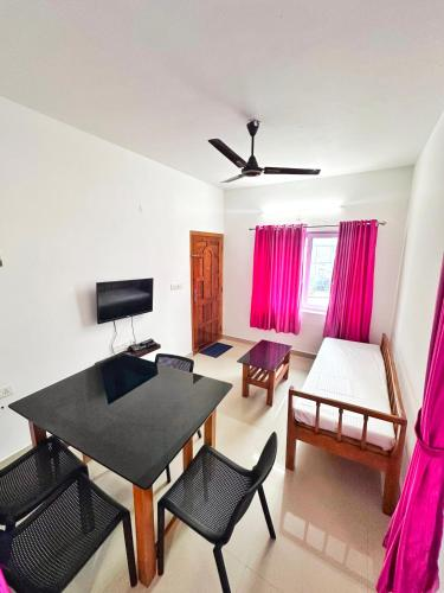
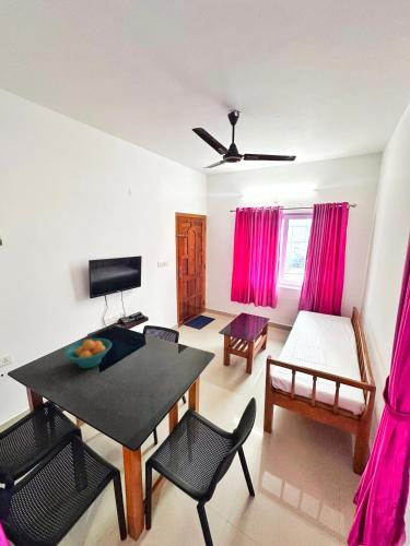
+ fruit bowl [63,337,113,369]
